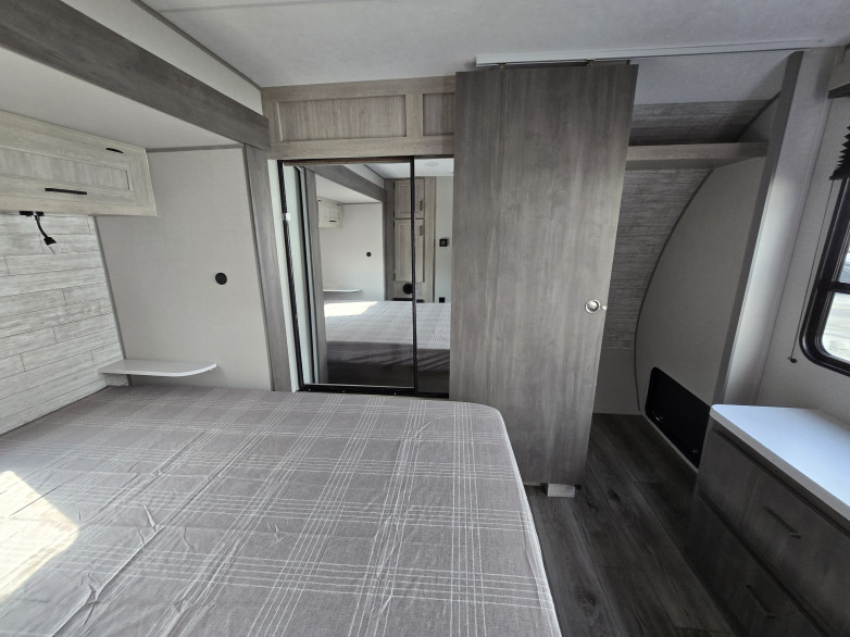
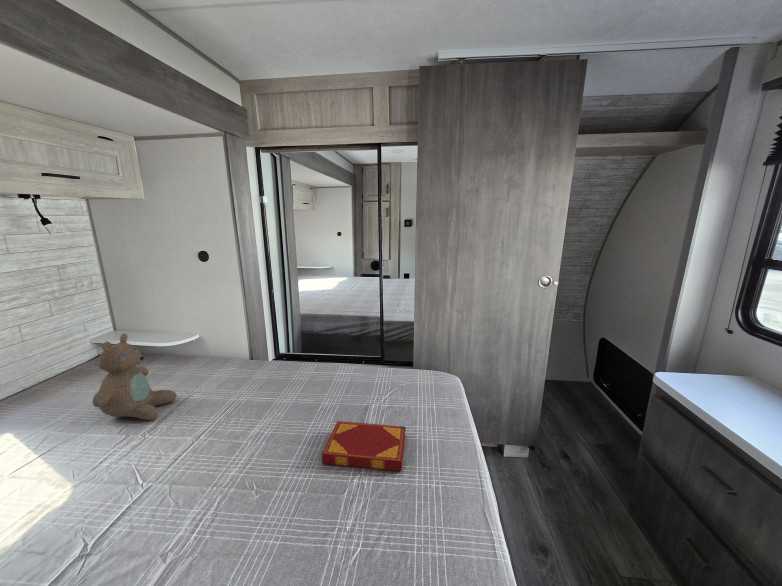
+ hardback book [321,420,407,472]
+ teddy bear [91,332,177,421]
